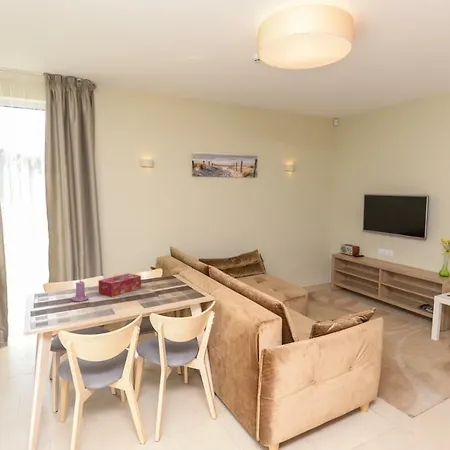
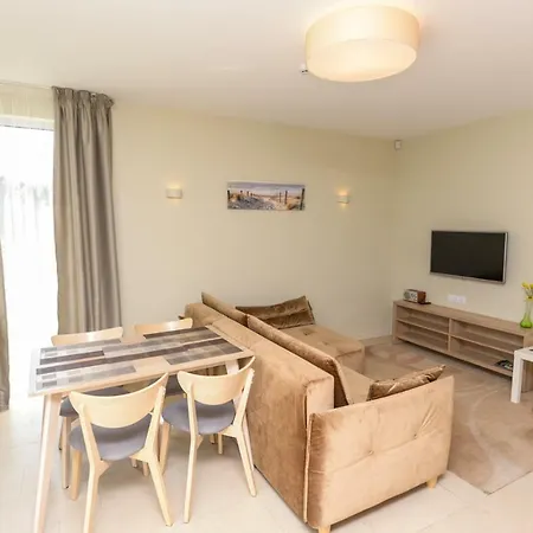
- candle [71,279,89,302]
- tissue box [97,272,142,298]
